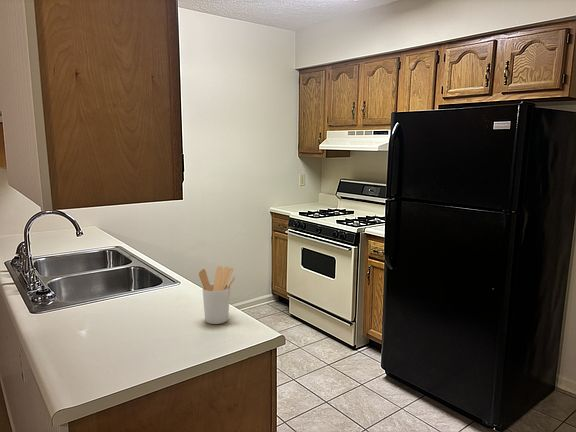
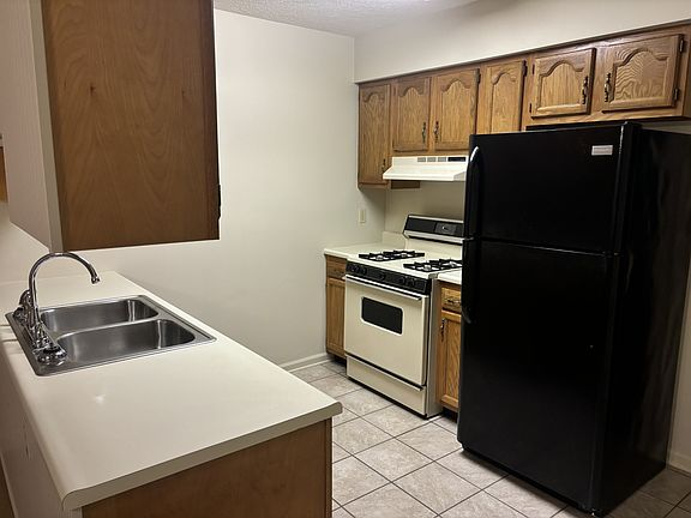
- utensil holder [198,265,236,325]
